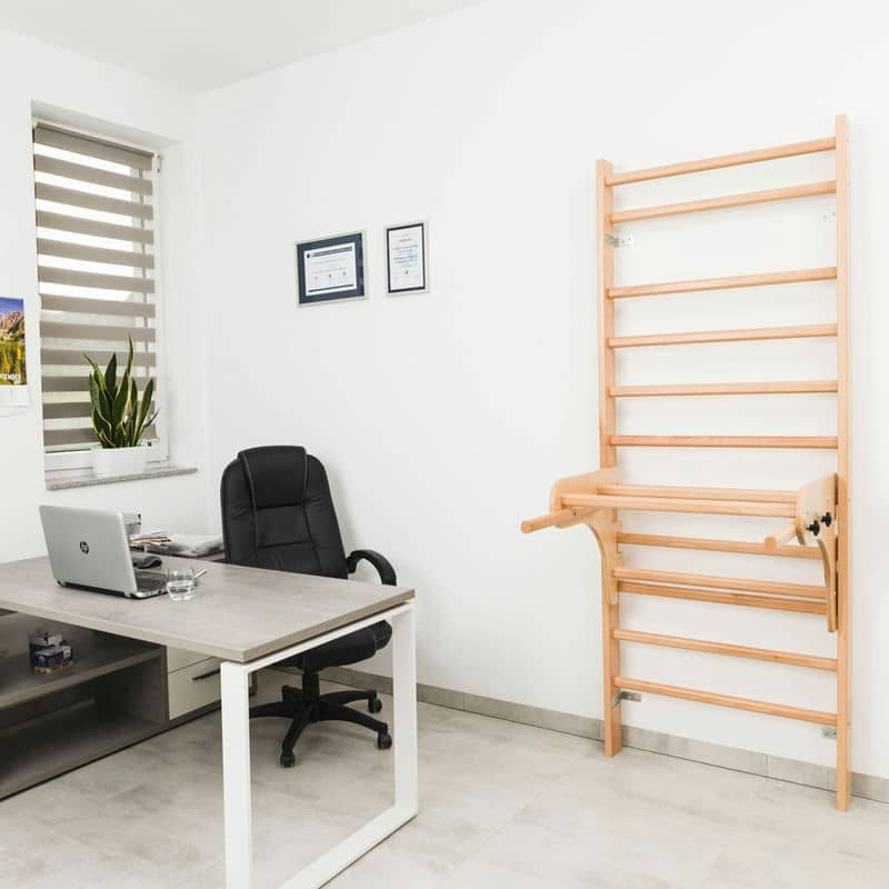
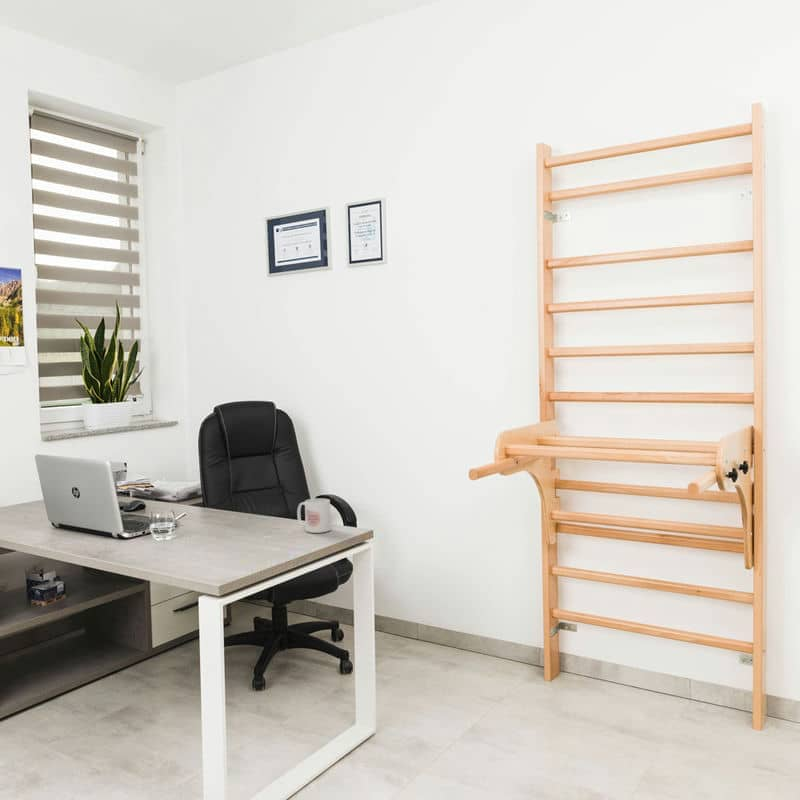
+ mug [296,498,332,534]
